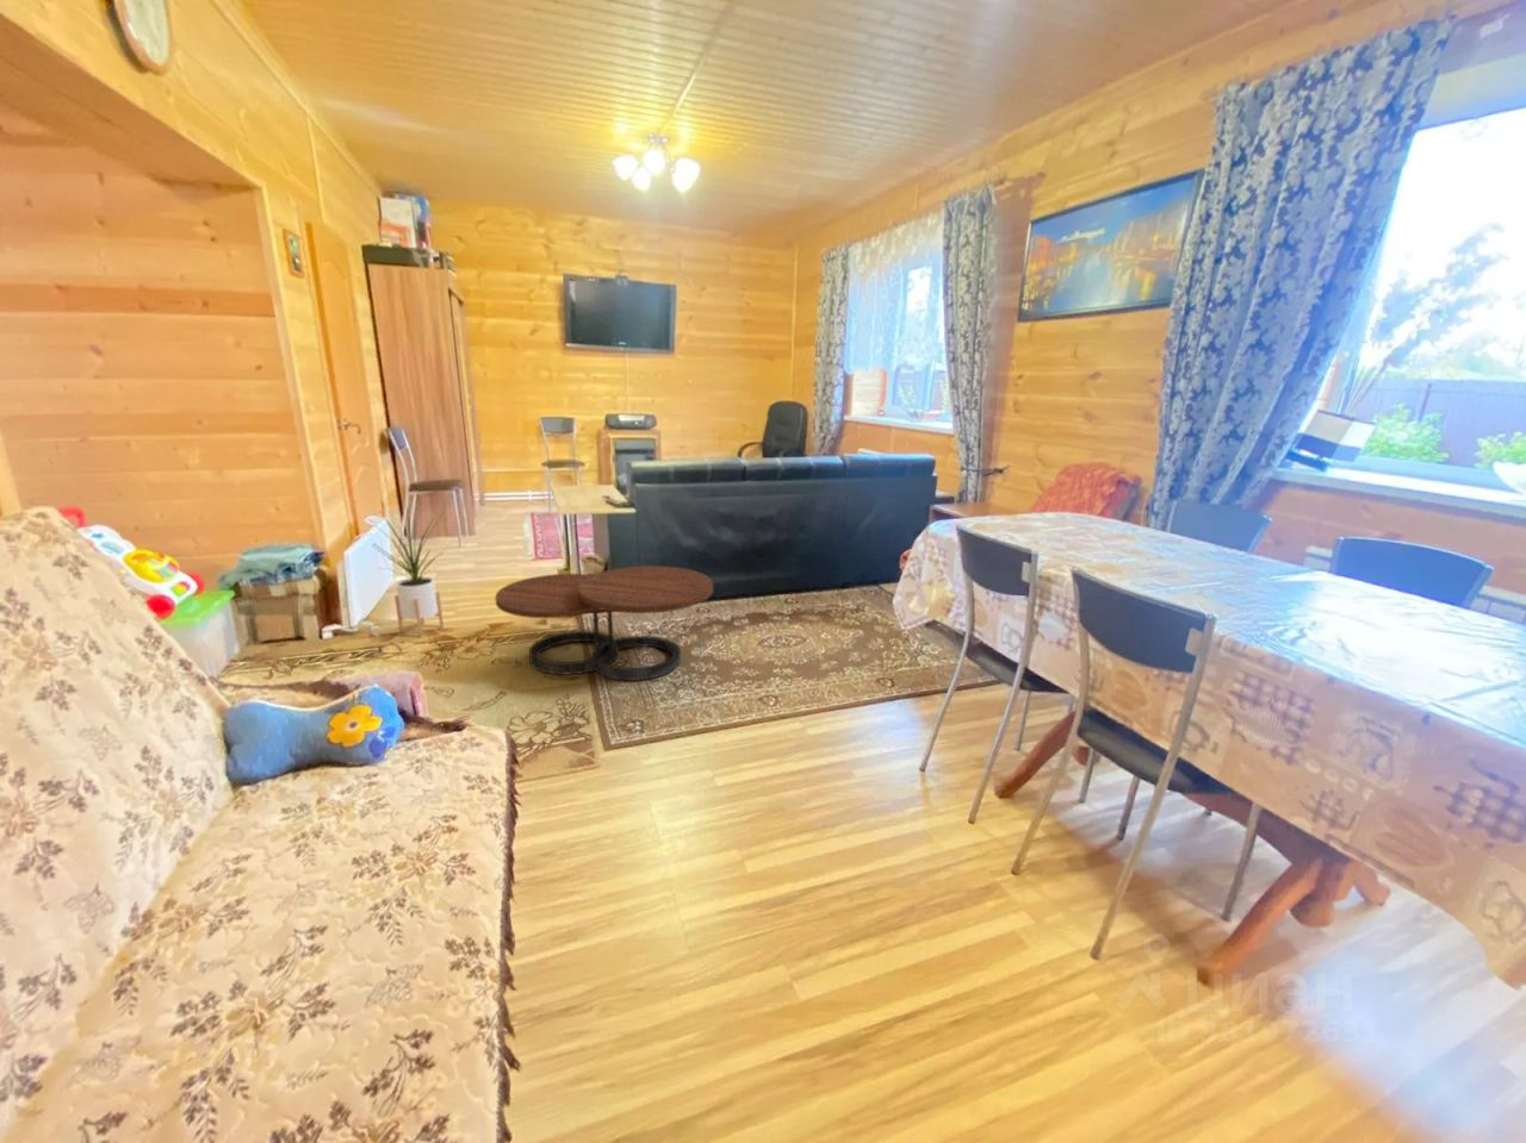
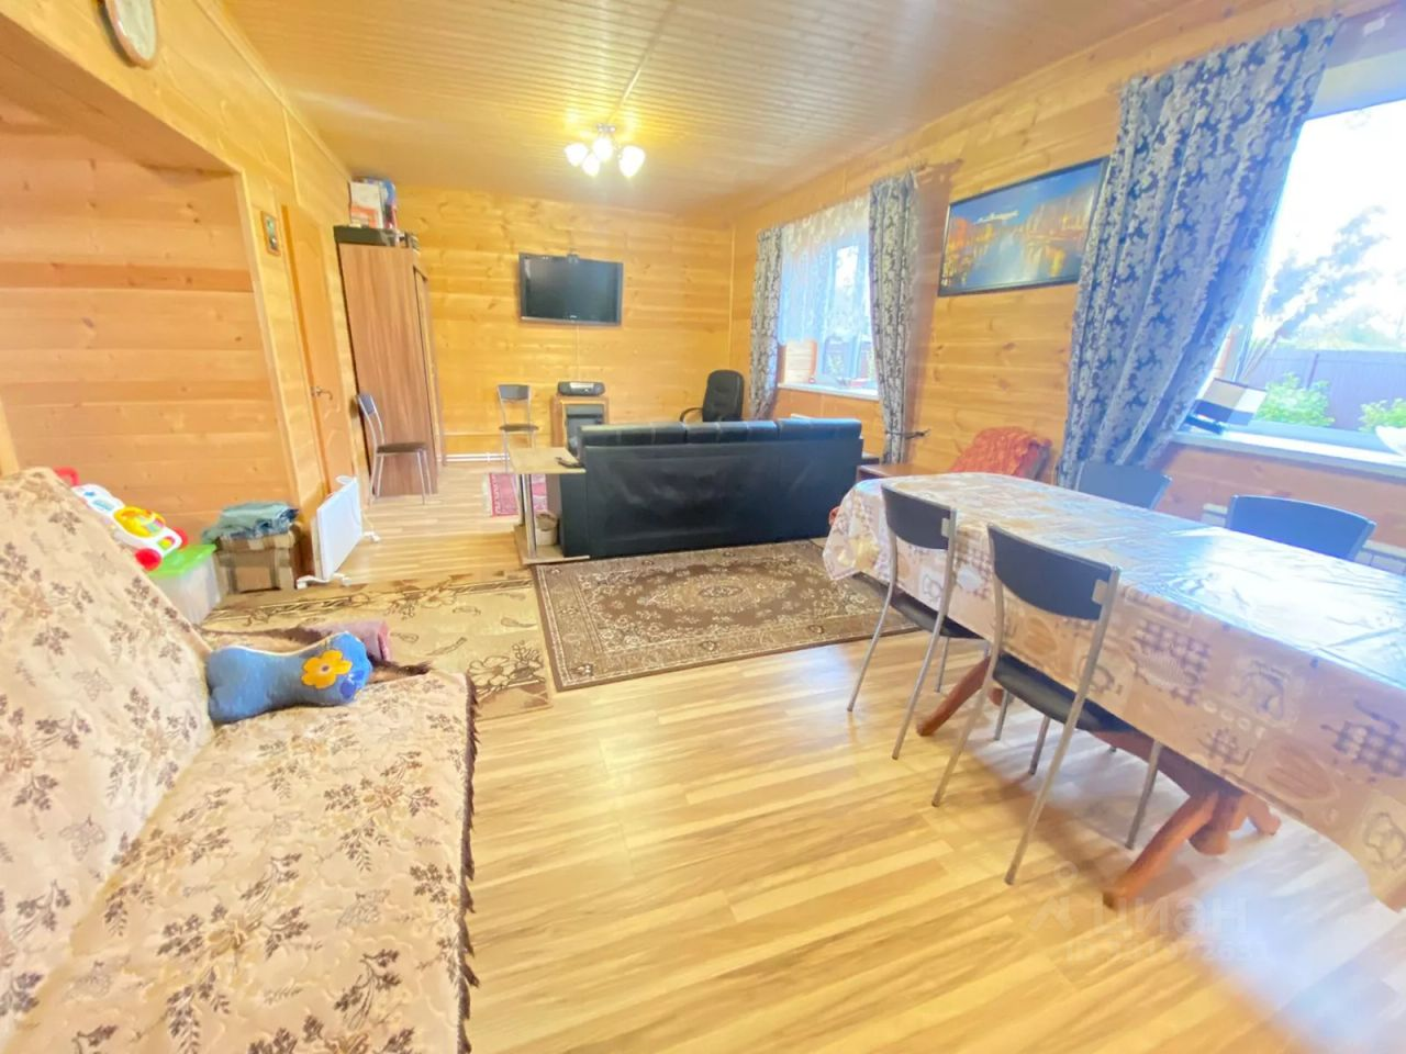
- house plant [366,497,453,638]
- coffee table [494,564,714,682]
